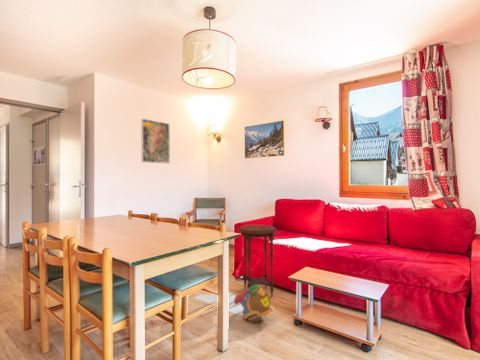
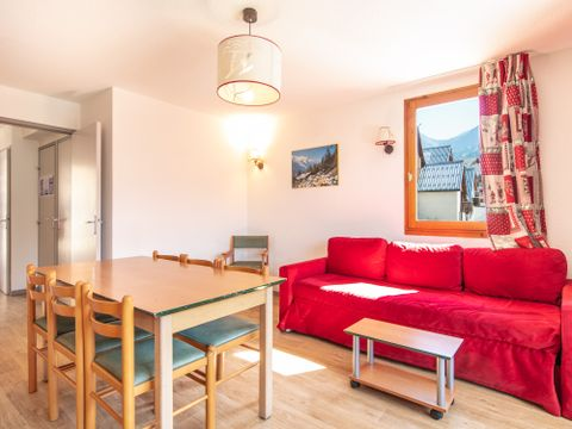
- toy train [233,284,274,324]
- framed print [140,118,171,165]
- side table [237,224,278,298]
